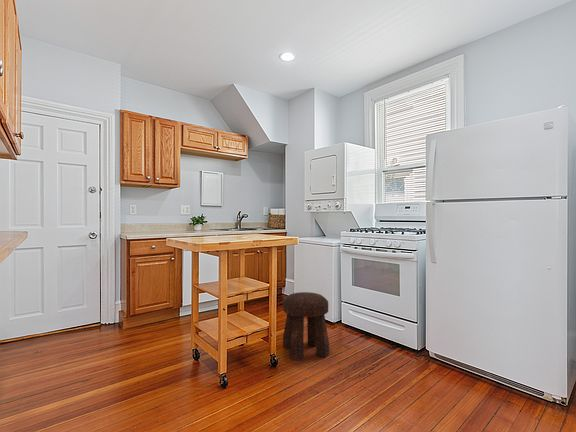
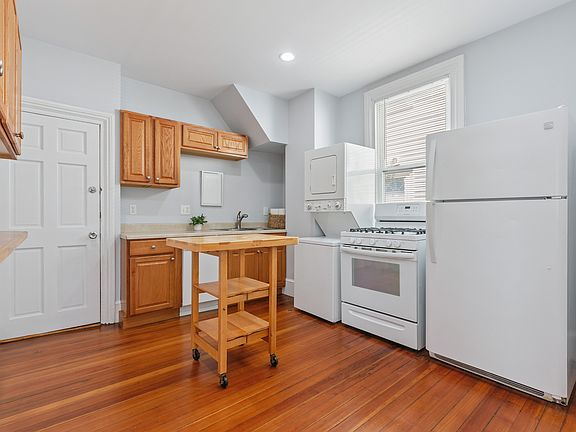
- stool [282,291,330,362]
